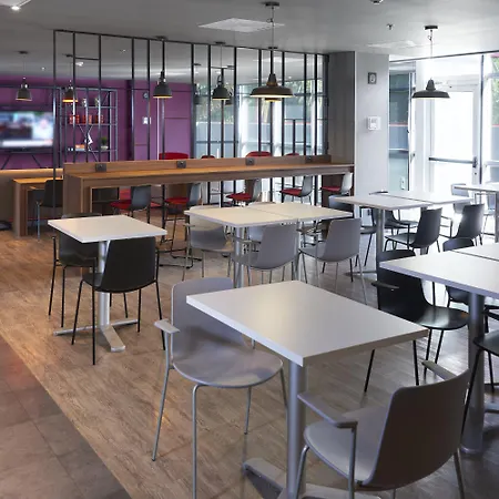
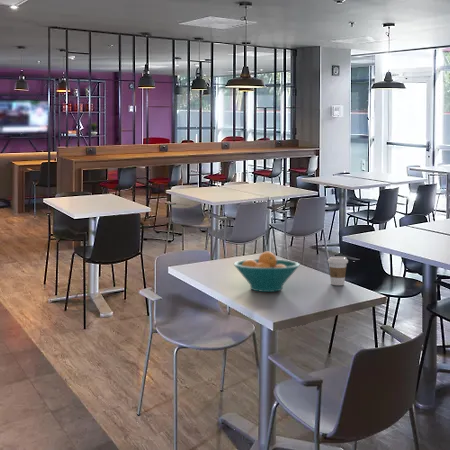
+ coffee cup [327,256,349,286]
+ fruit bowl [233,251,301,293]
